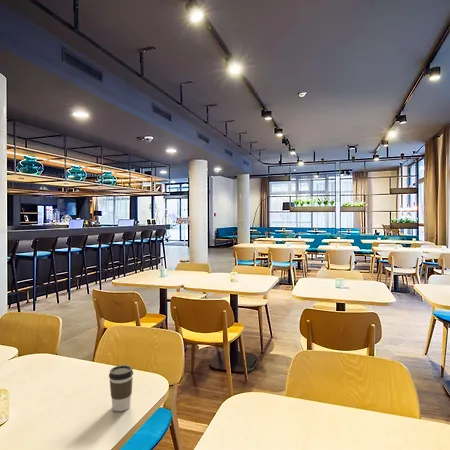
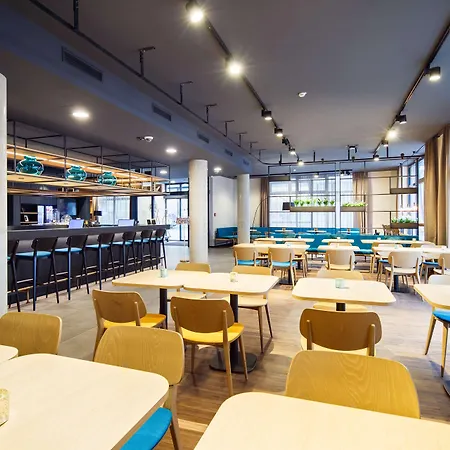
- coffee cup [108,364,134,412]
